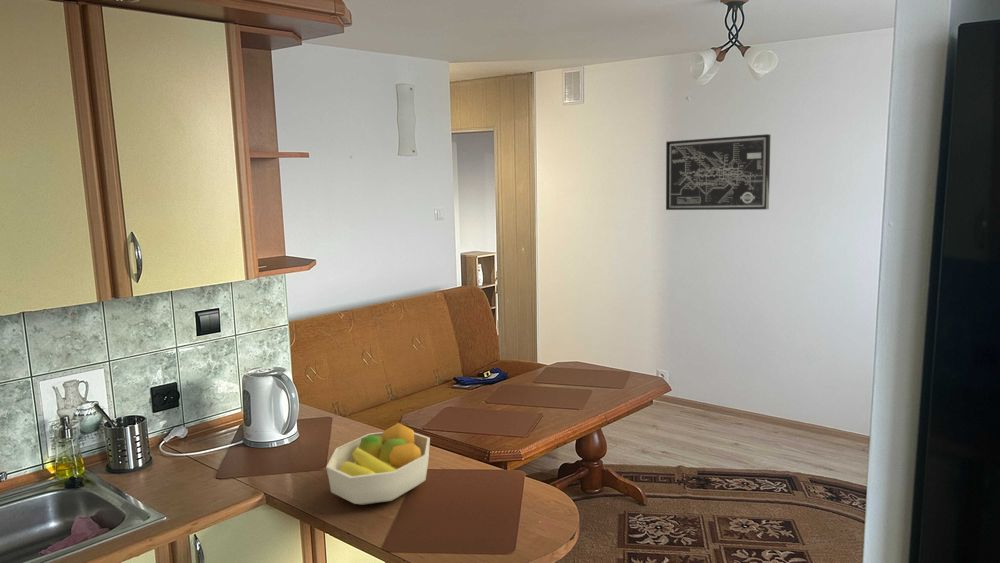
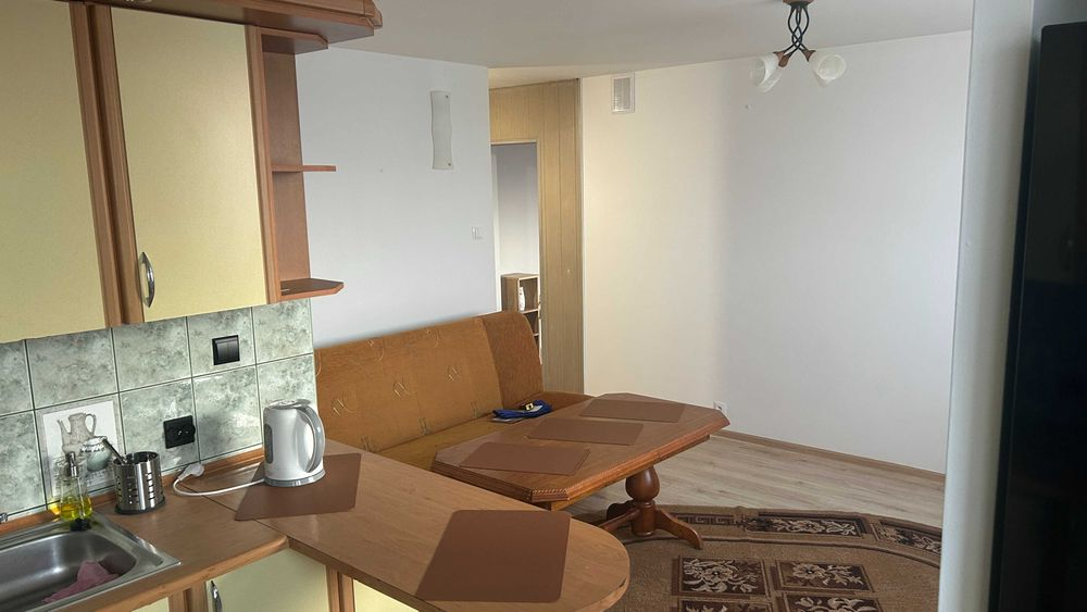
- wall art [665,133,771,211]
- fruit bowl [325,422,431,506]
